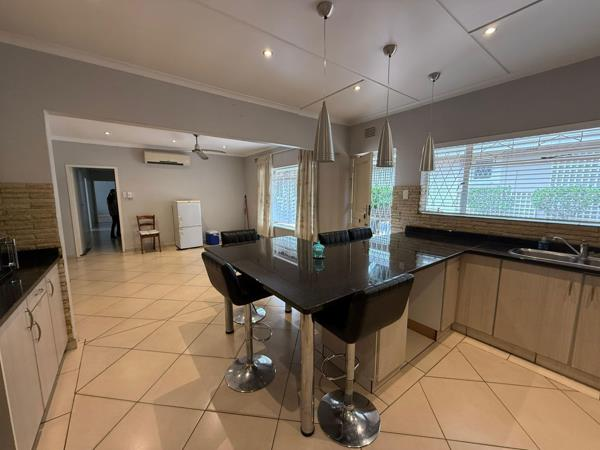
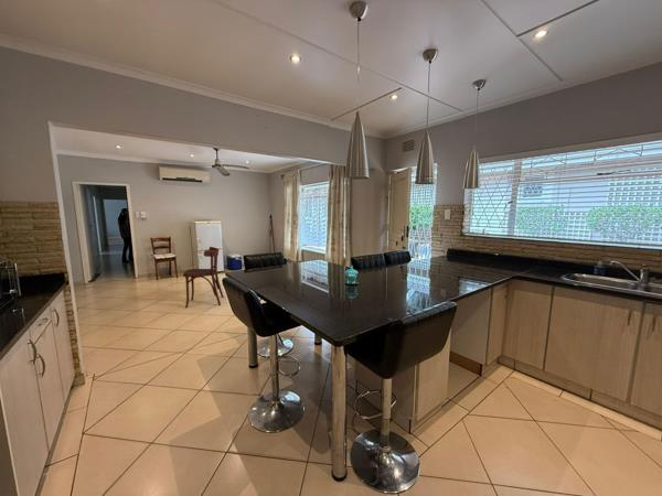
+ dining chair [182,246,225,309]
